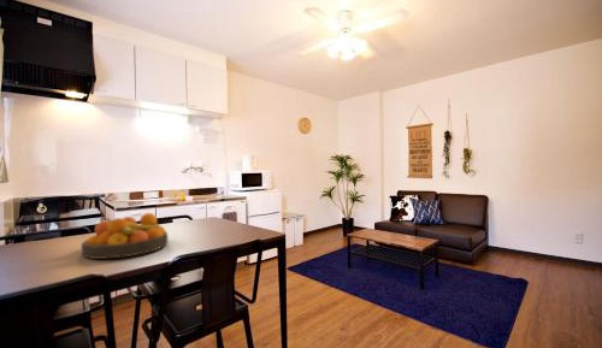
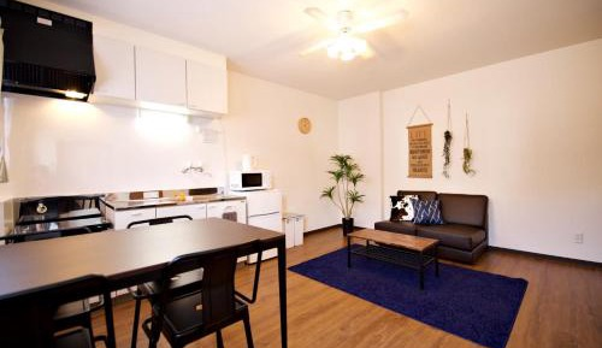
- fruit bowl [81,212,170,260]
